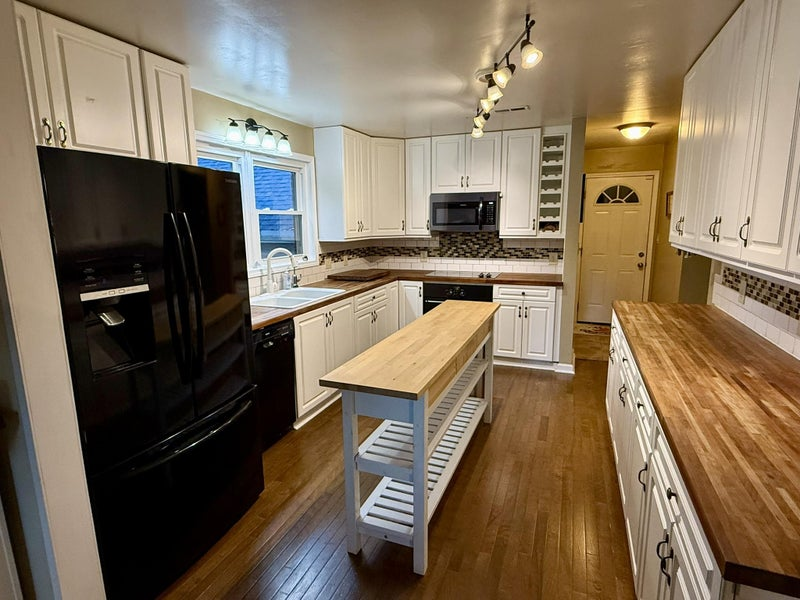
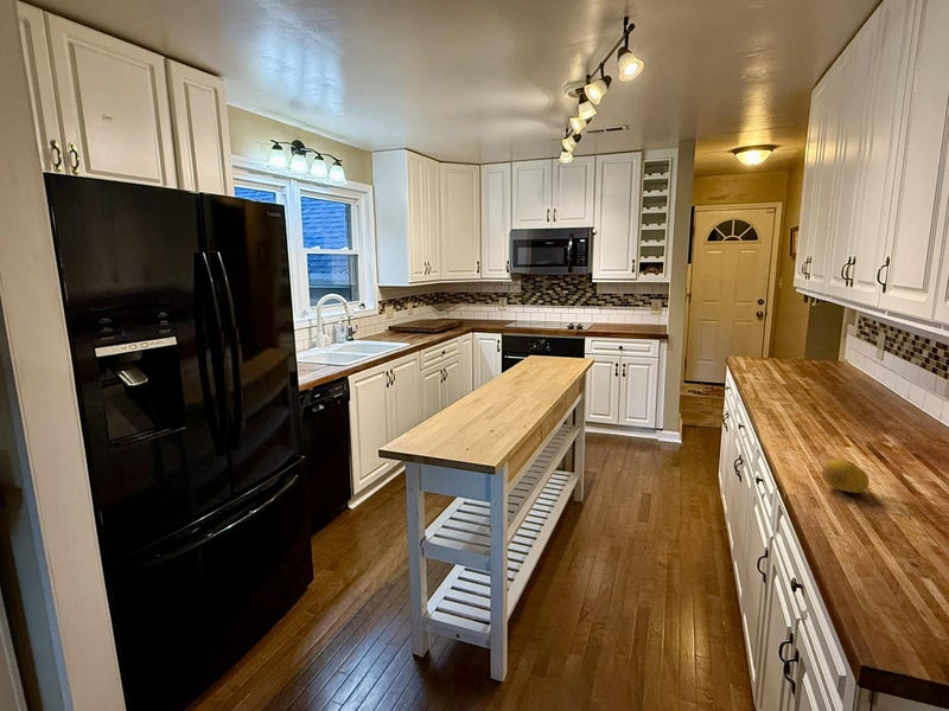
+ fruit [821,459,870,494]
